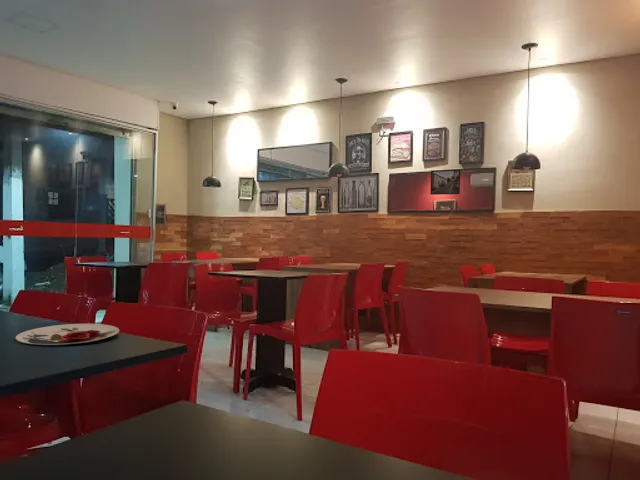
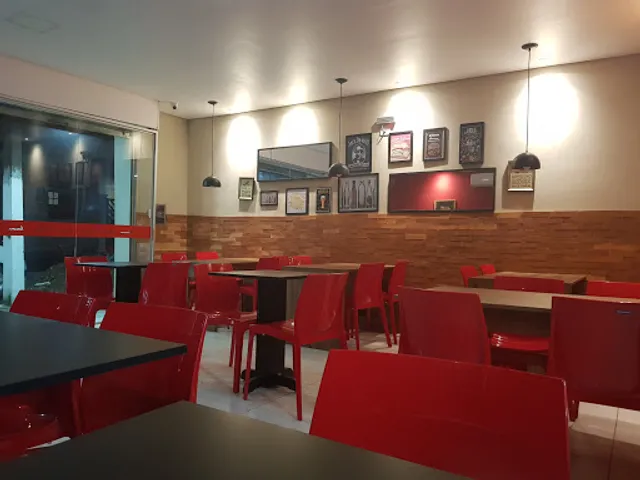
- plate [15,323,120,346]
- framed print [429,169,461,196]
